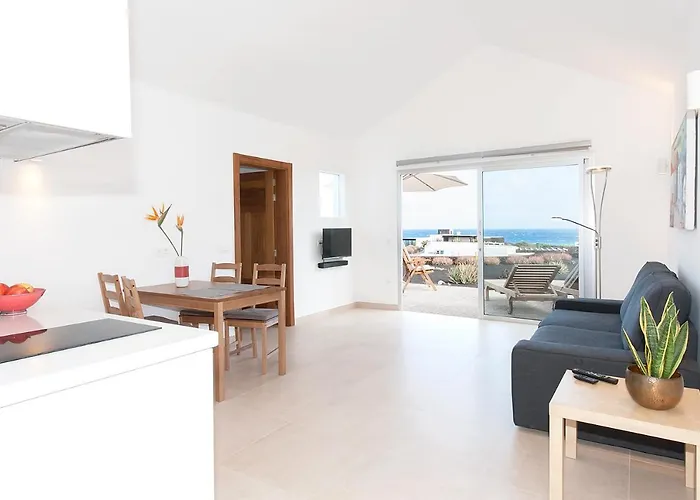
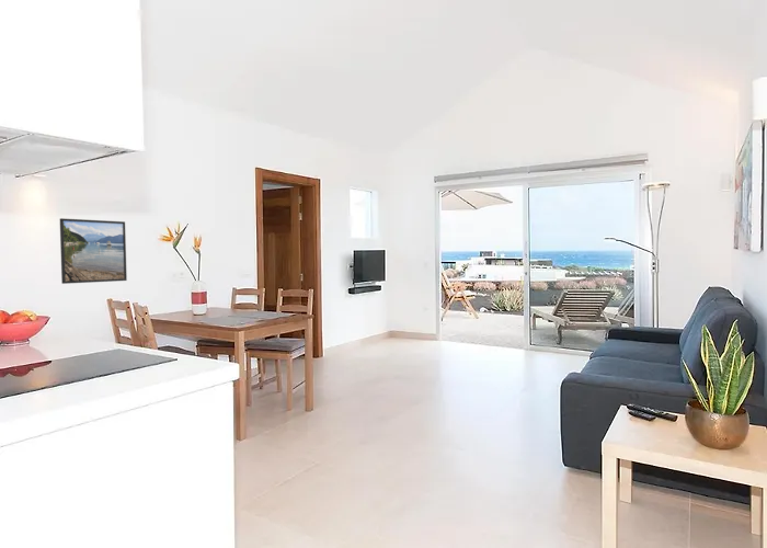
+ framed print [59,217,128,285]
